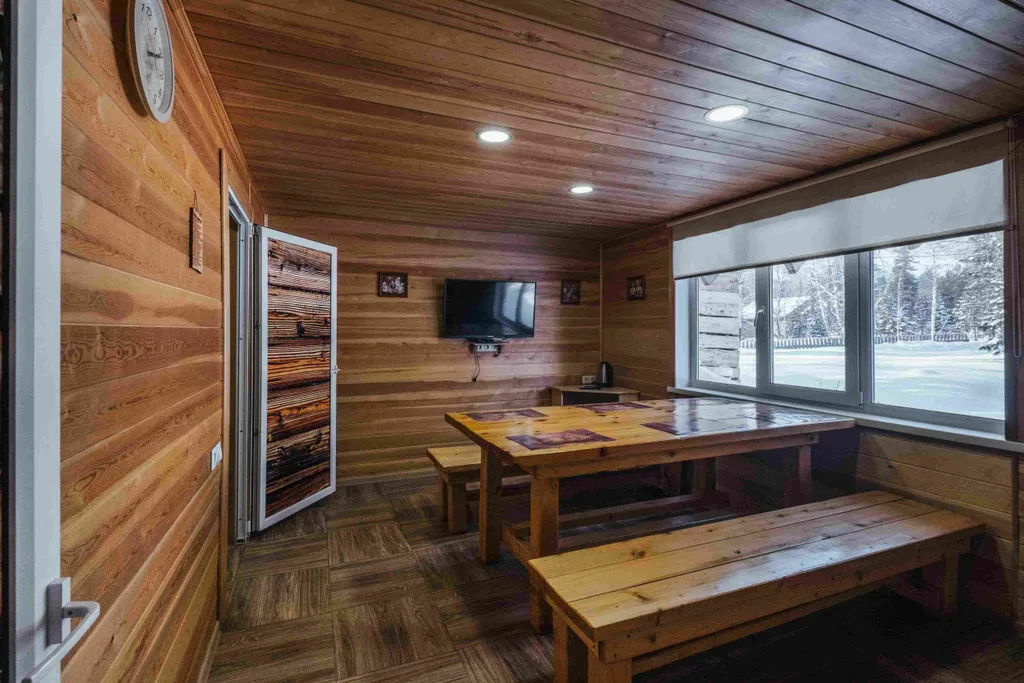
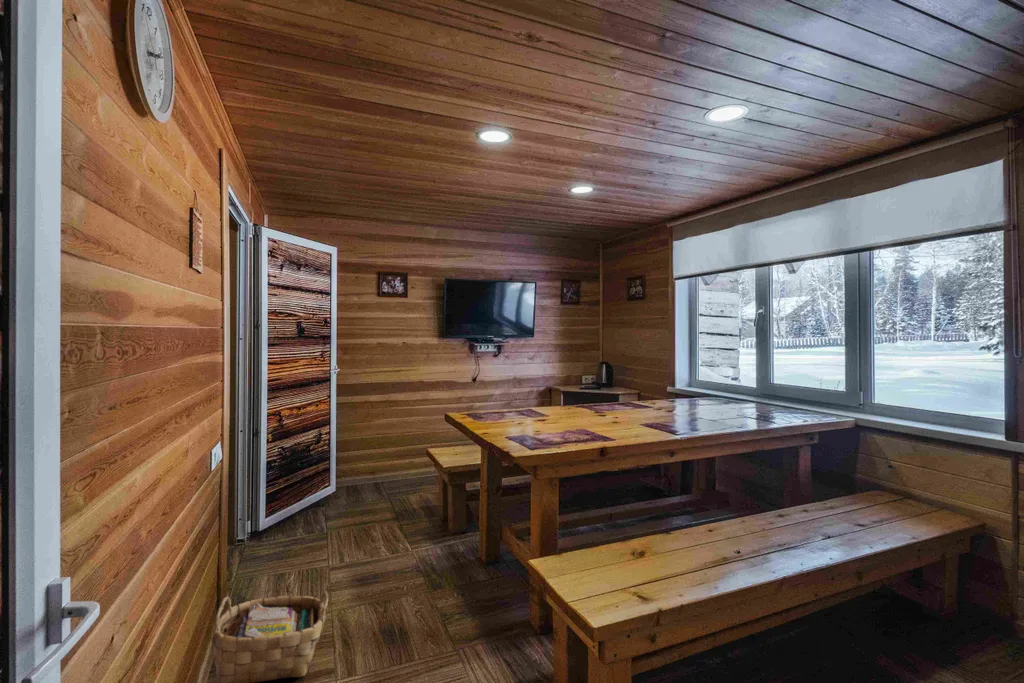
+ woven basket [210,590,329,683]
